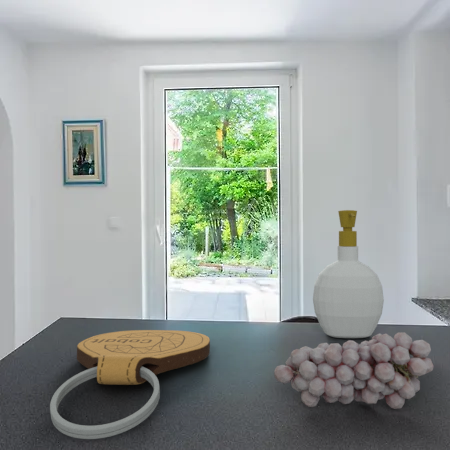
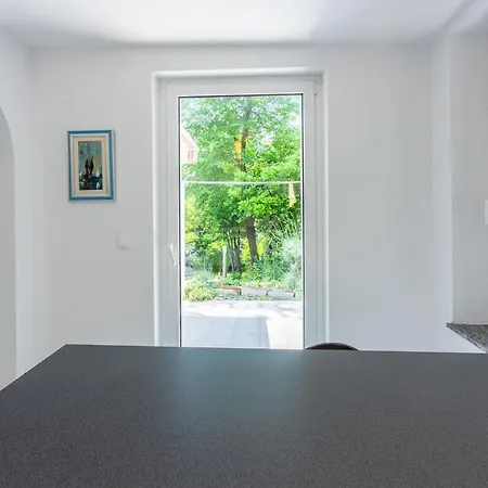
- soap bottle [312,209,385,339]
- key chain [49,329,211,440]
- fruit [273,331,434,410]
